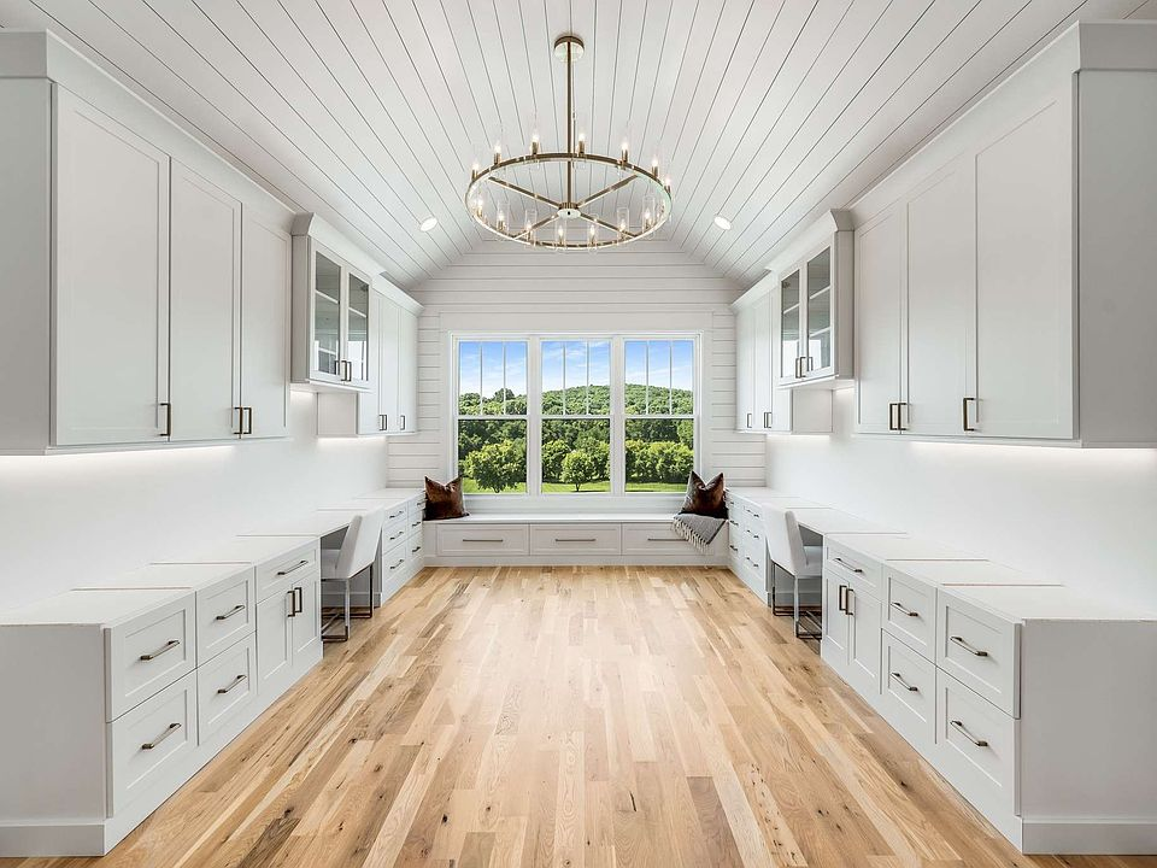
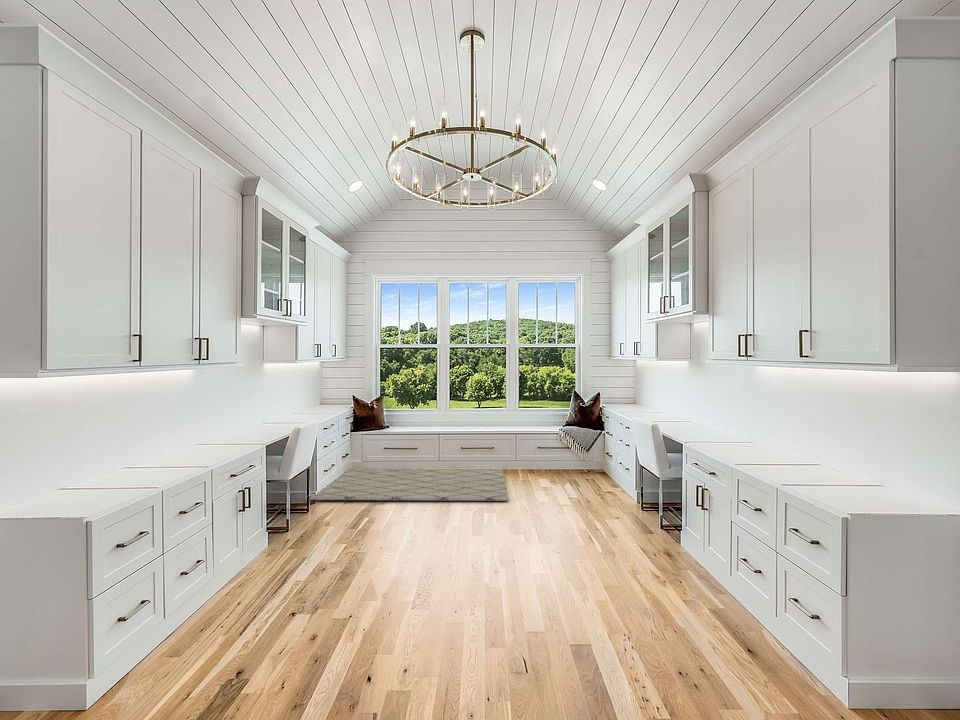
+ rug [308,468,510,502]
